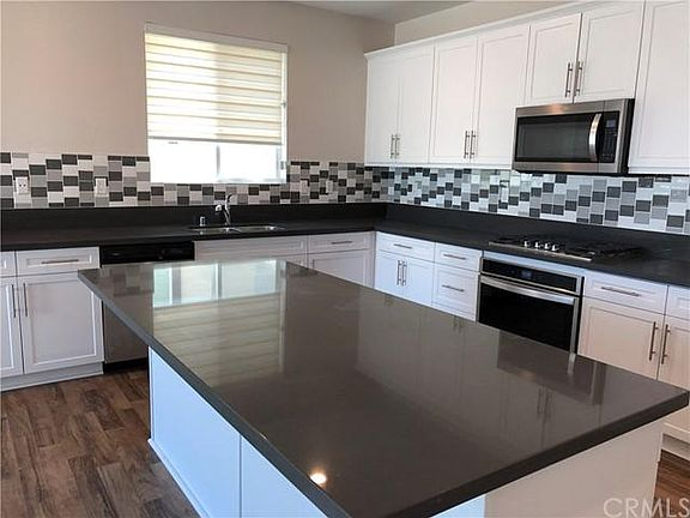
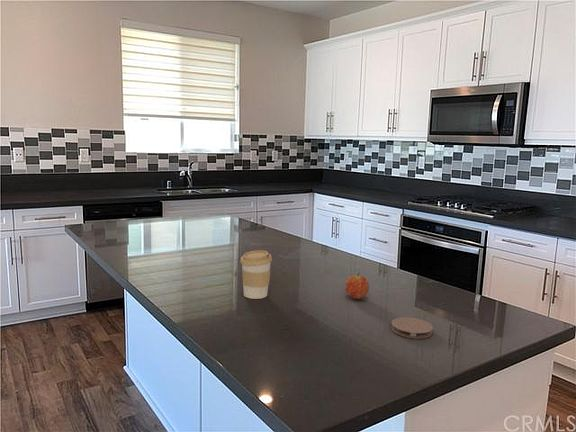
+ coaster [390,316,434,340]
+ fruit [344,272,370,300]
+ coffee cup [239,249,273,300]
